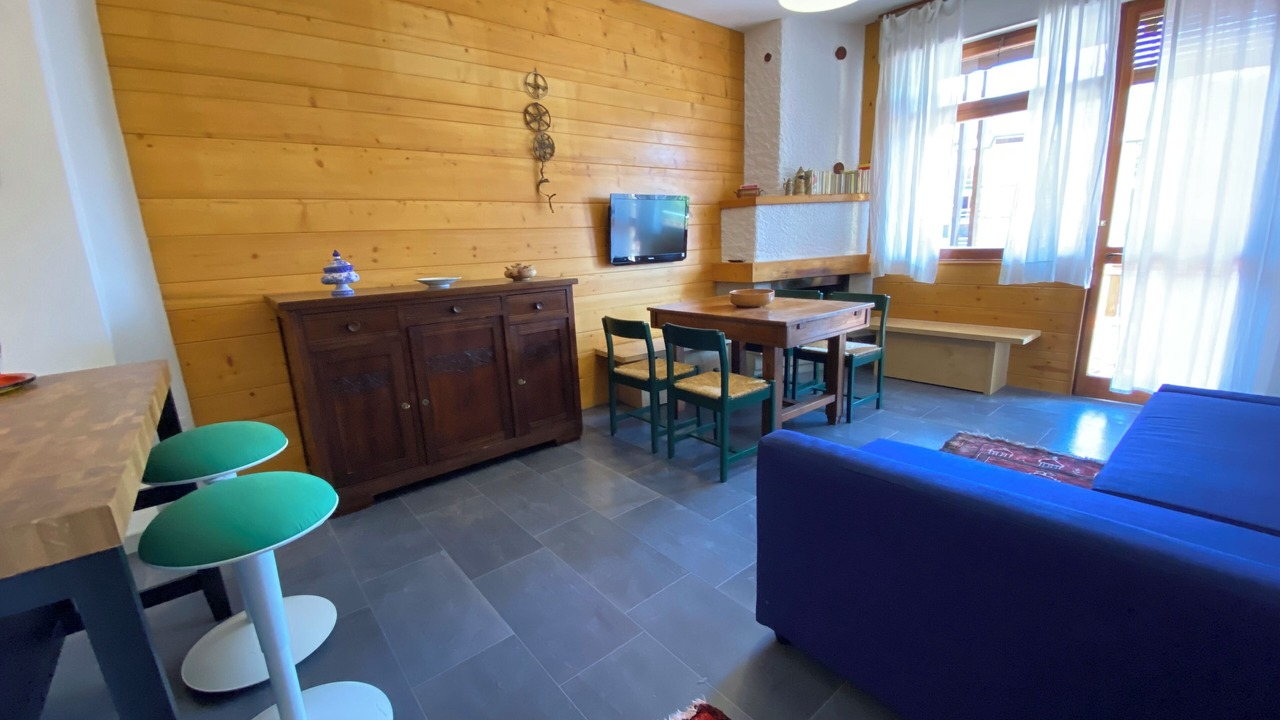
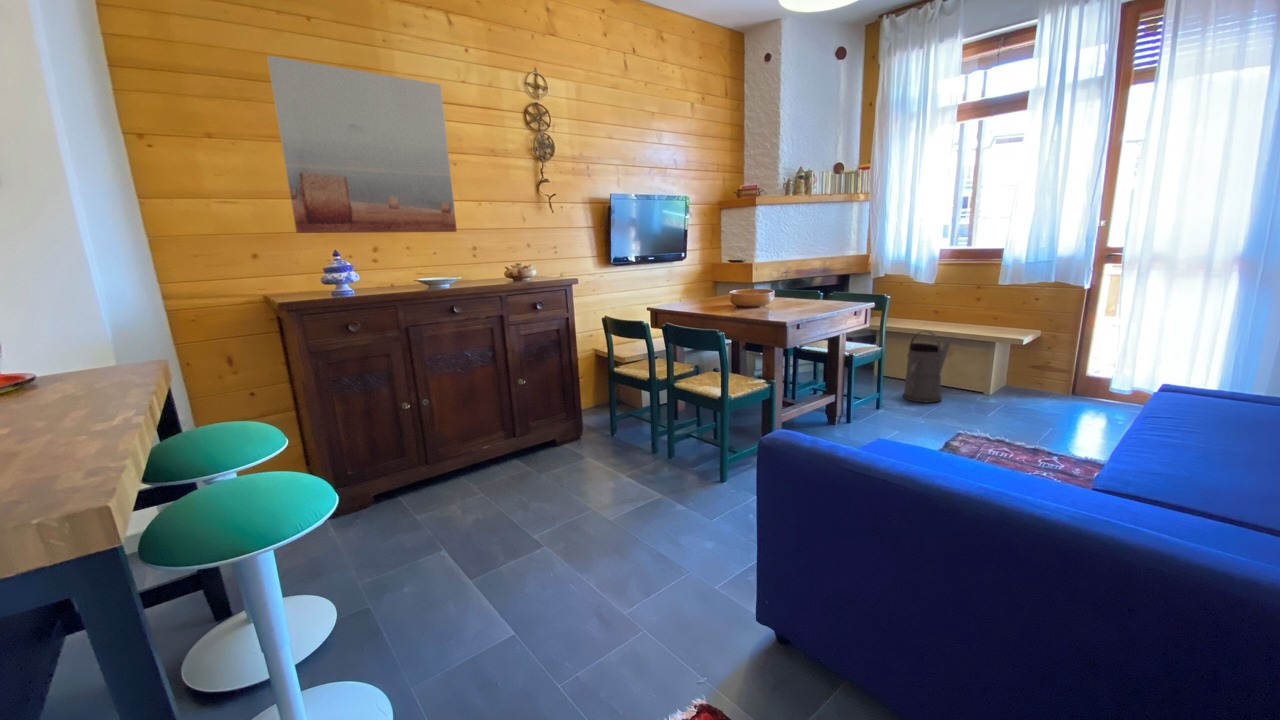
+ watering can [901,330,953,404]
+ wall art [266,55,458,234]
